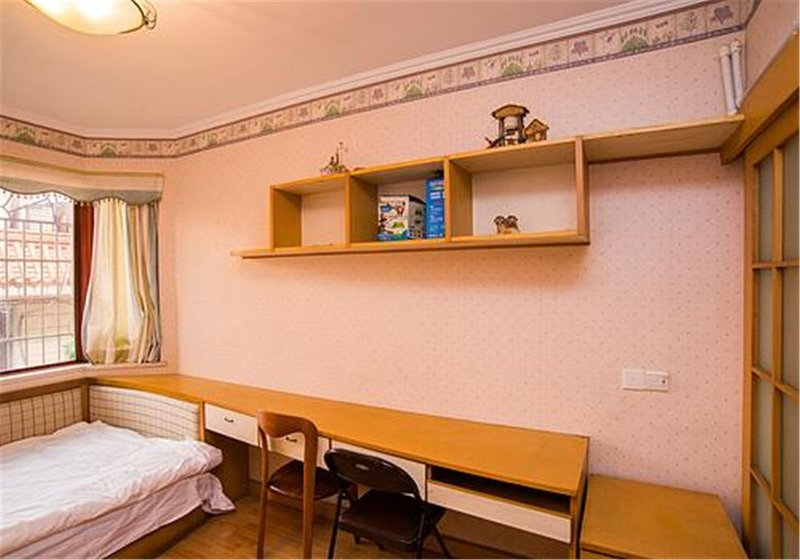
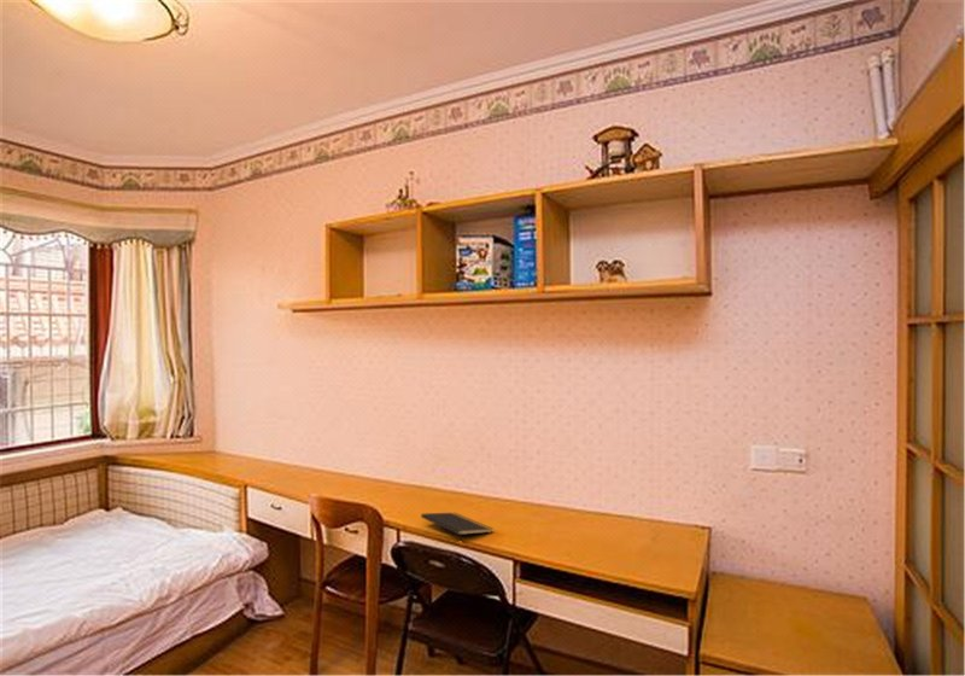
+ notepad [420,512,493,540]
